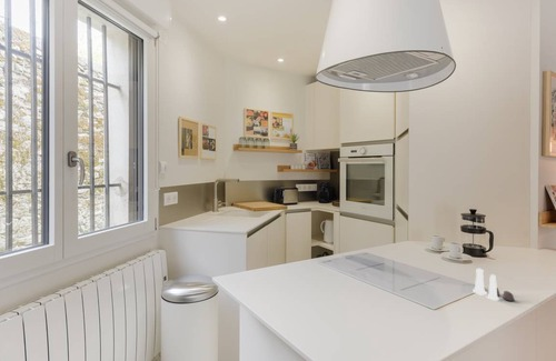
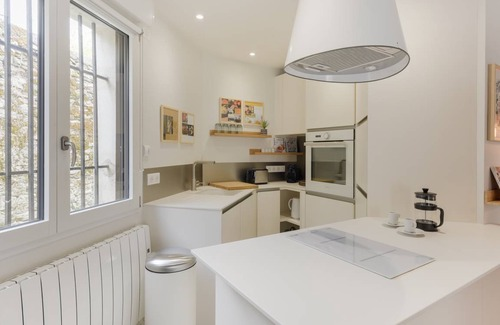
- salt and pepper shaker set [471,268,516,302]
